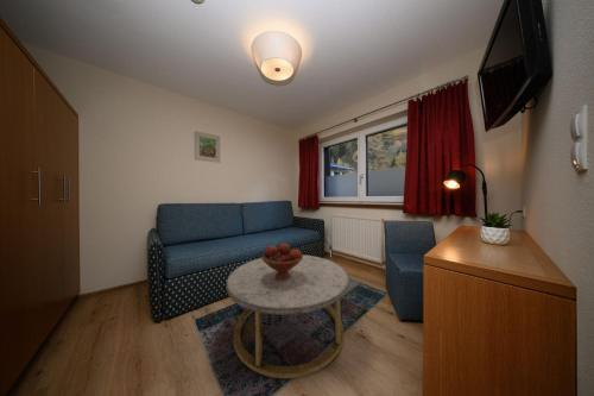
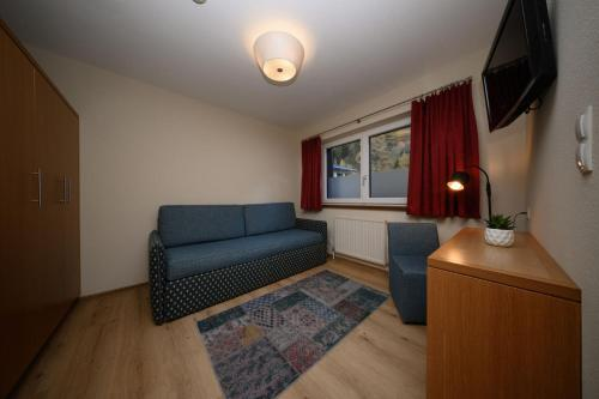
- fruit bowl [260,243,303,281]
- coffee table [226,253,350,379]
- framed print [194,130,222,164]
